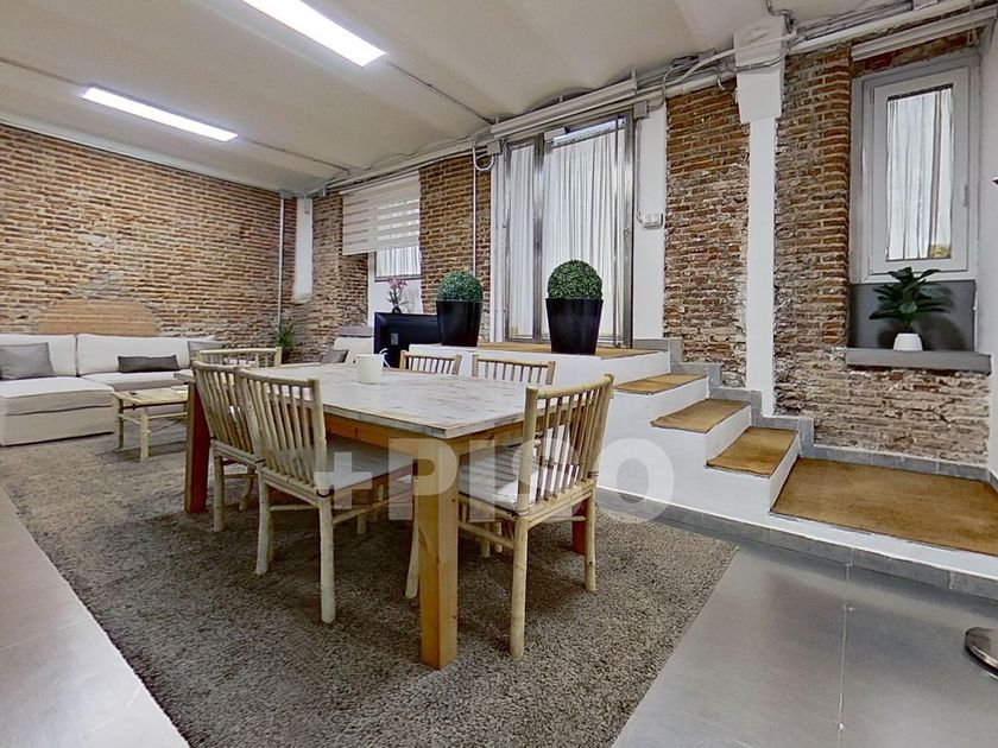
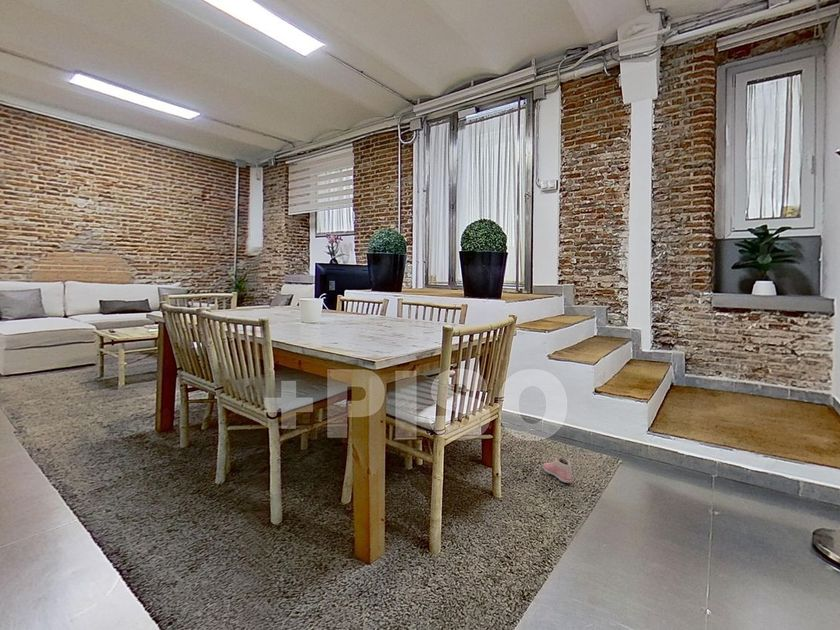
+ sneaker [542,456,573,484]
